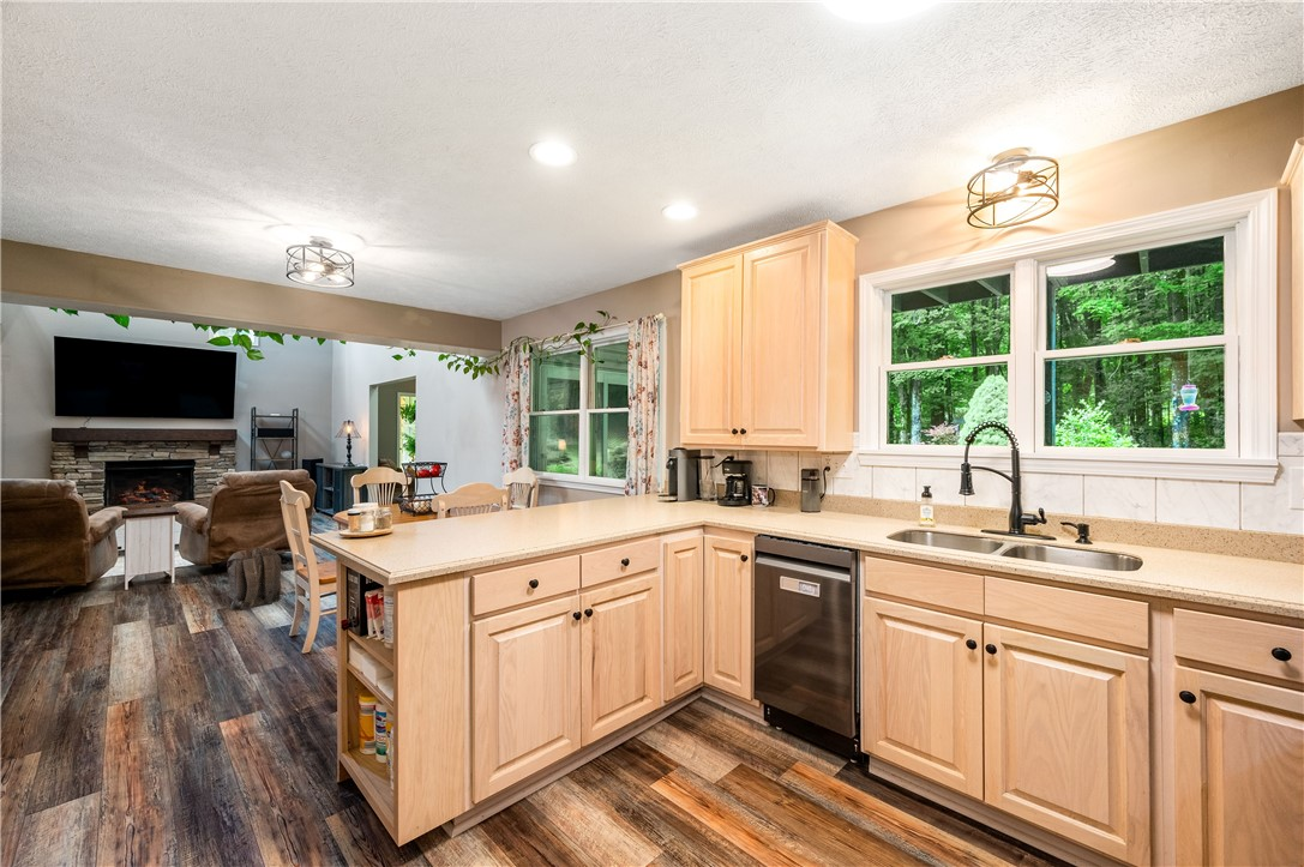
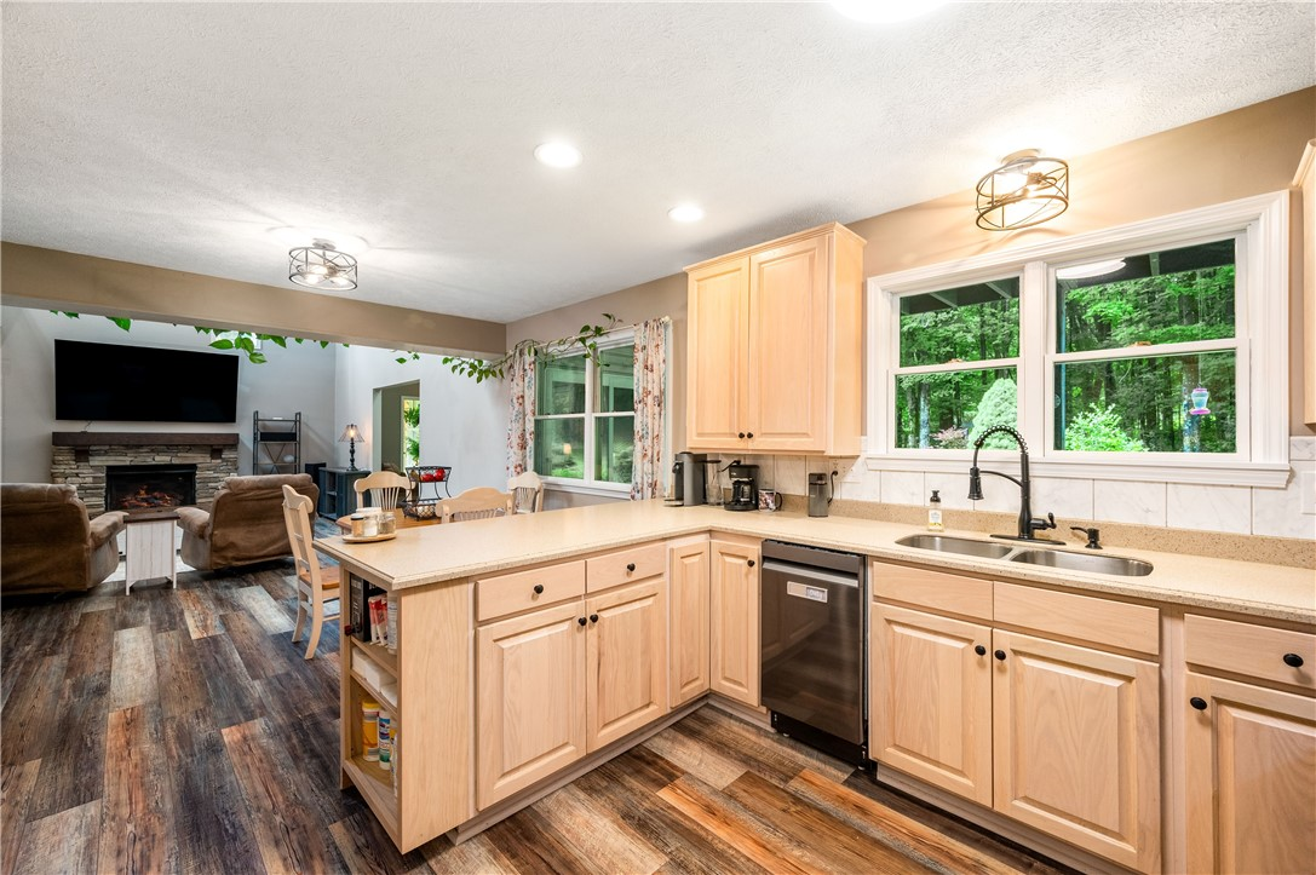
- backpack [226,547,286,612]
